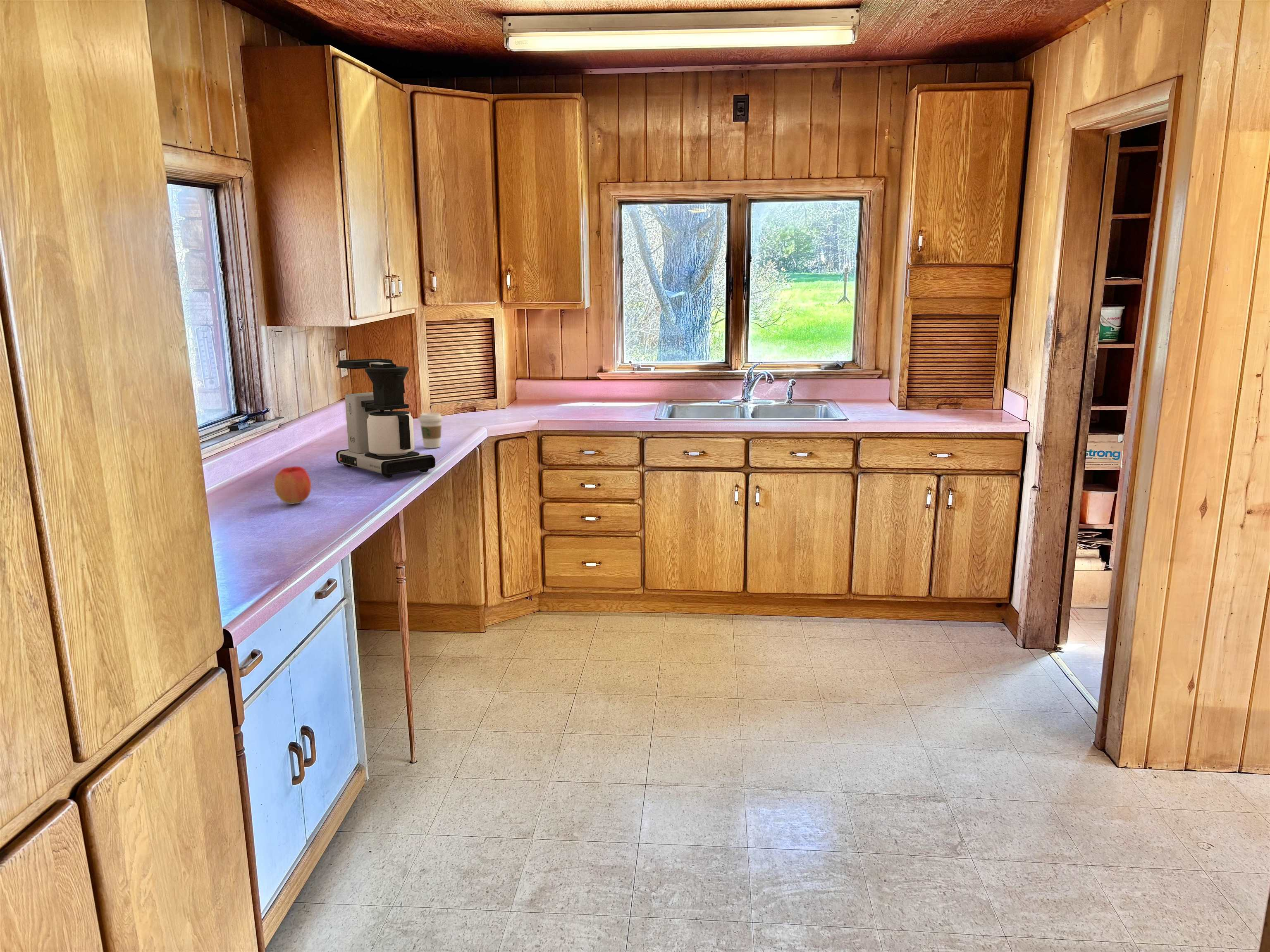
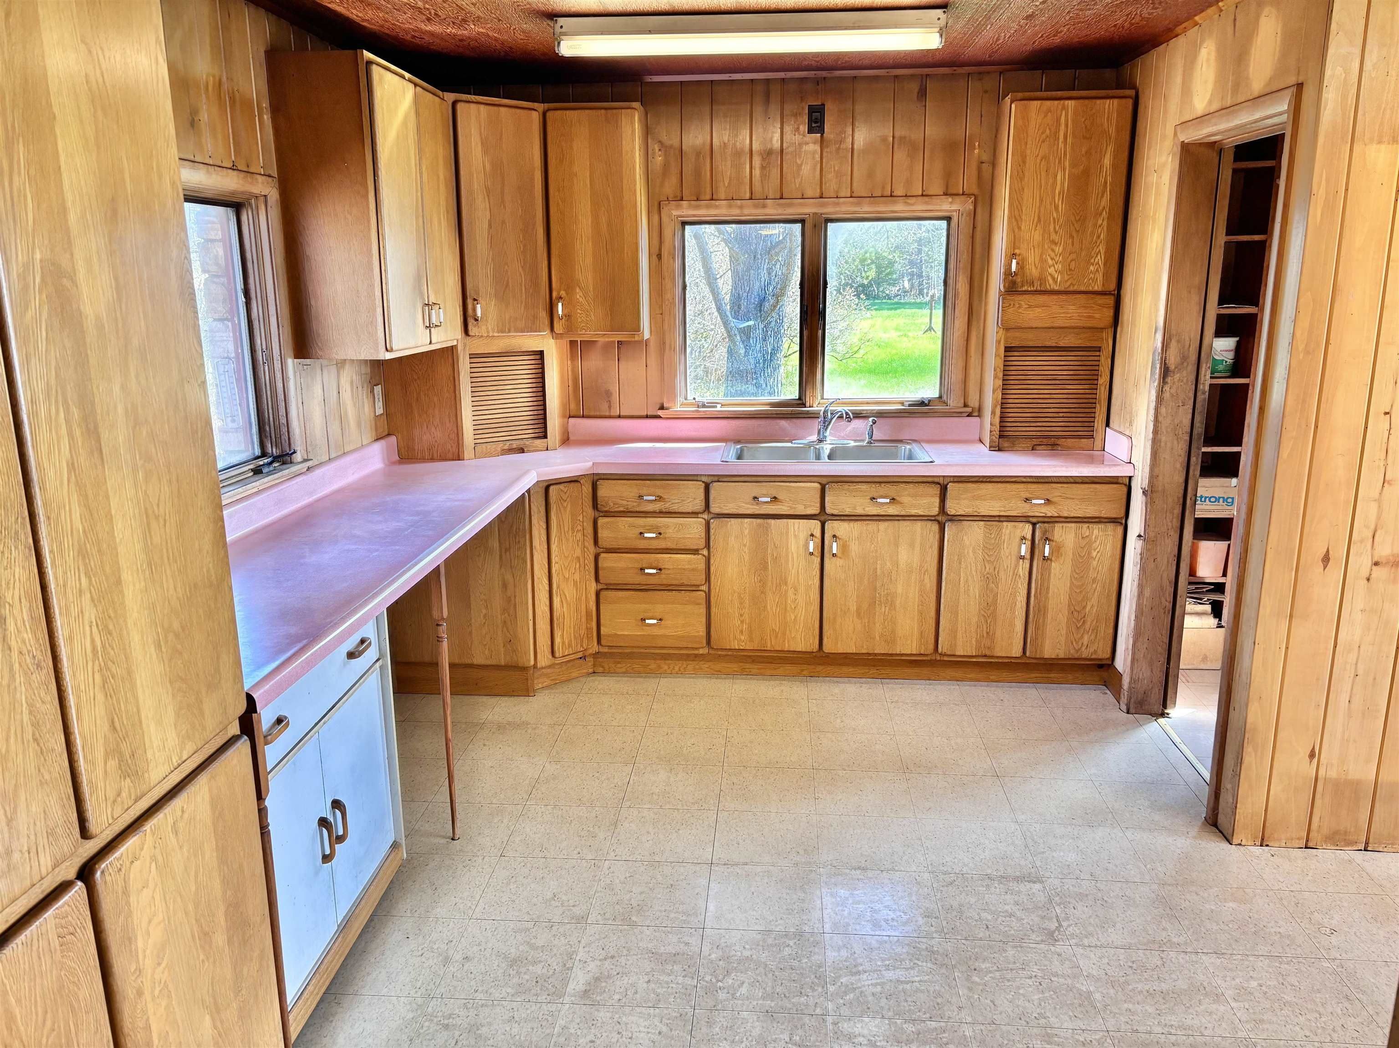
- coffee cup [418,412,444,448]
- apple [274,466,312,505]
- coffee maker [335,358,436,478]
